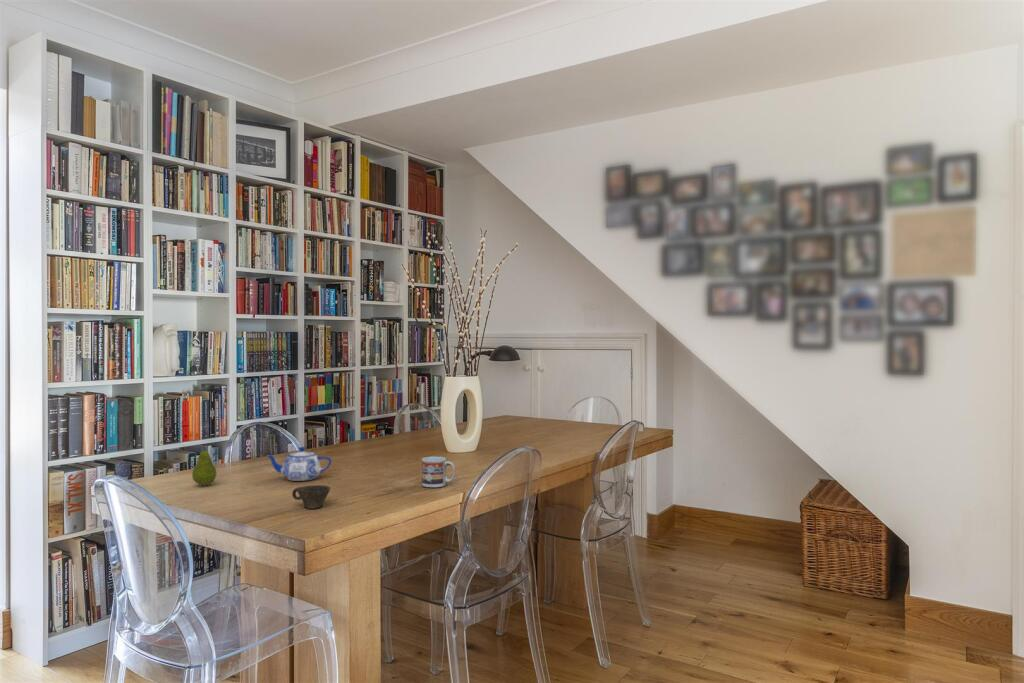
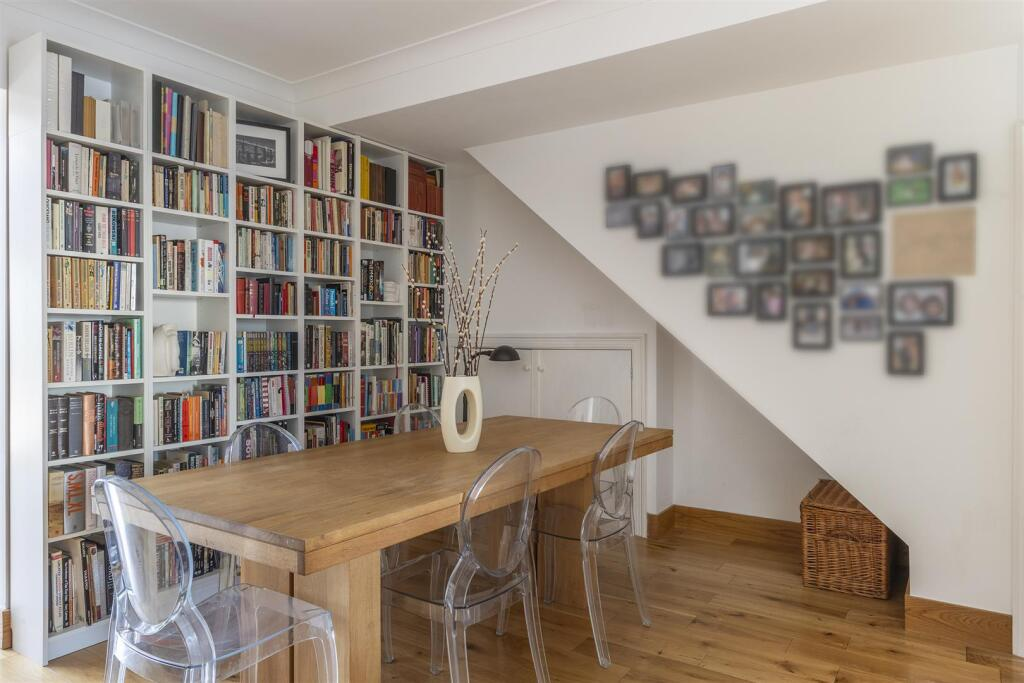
- cup [421,456,456,488]
- fruit [191,445,217,486]
- teapot [265,446,332,482]
- cup [291,484,332,510]
